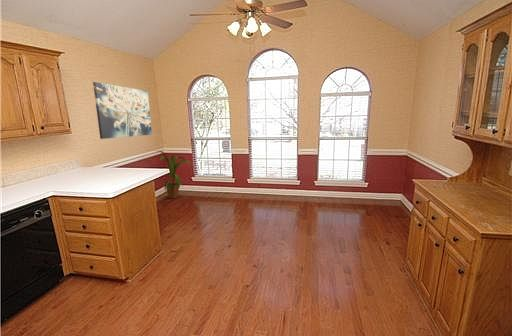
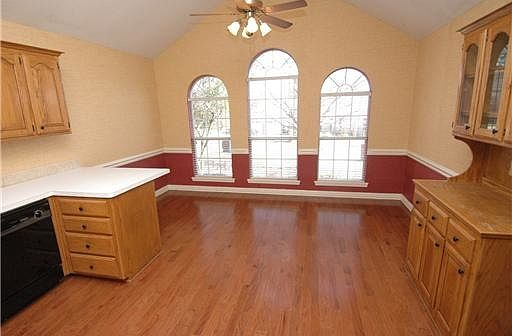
- house plant [155,149,193,199]
- wall art [92,81,153,140]
